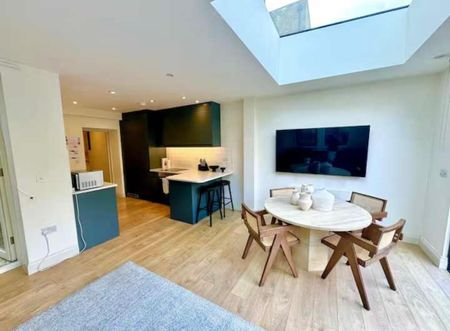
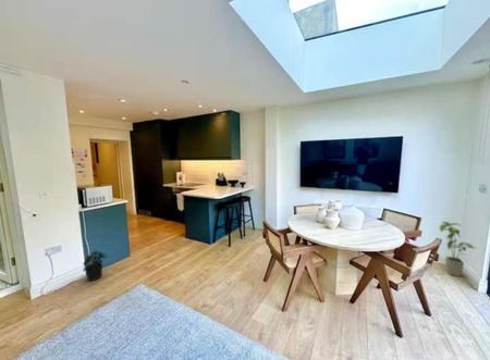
+ house plant [439,221,476,277]
+ potted plant [82,249,110,282]
